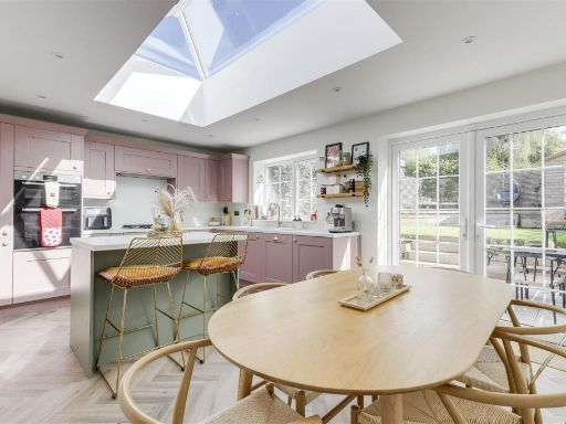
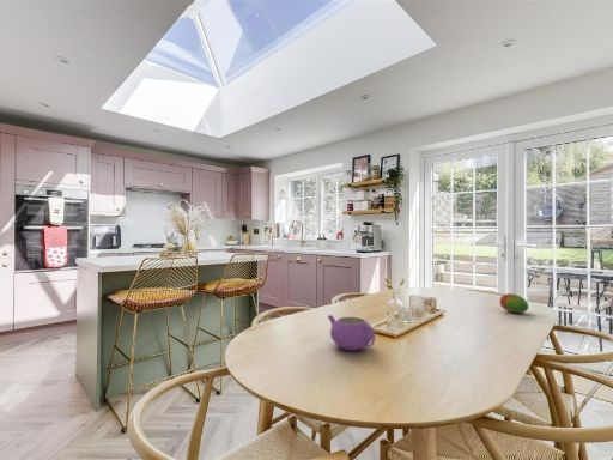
+ fruit [499,292,529,314]
+ teapot [327,314,376,352]
